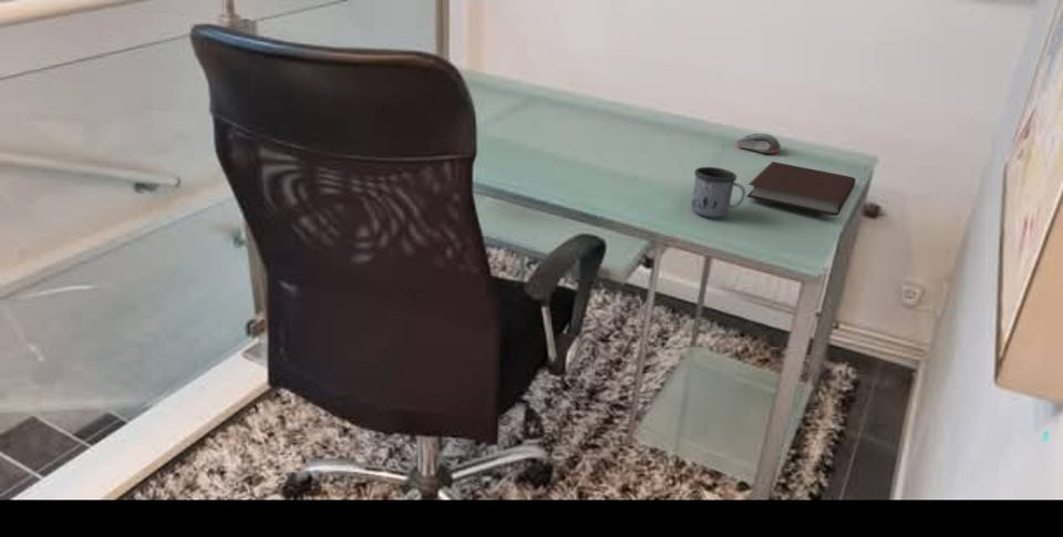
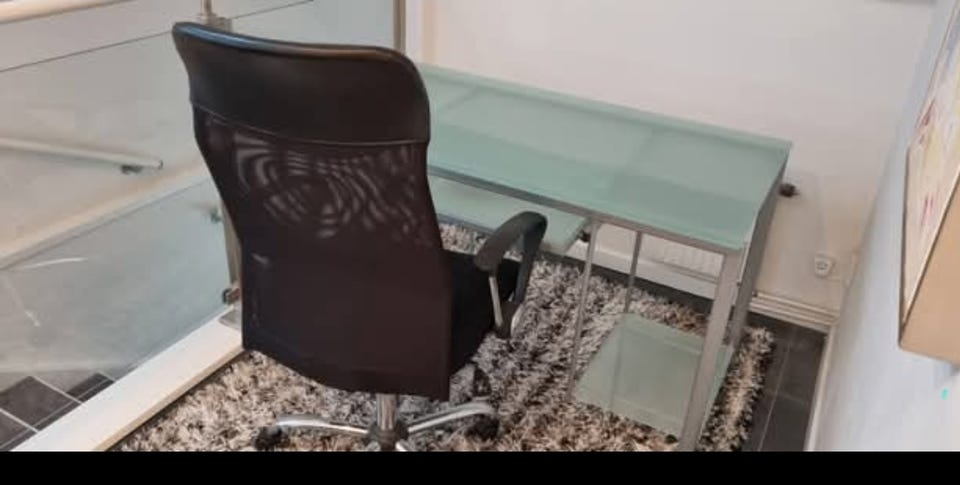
- mug [690,166,746,218]
- computer mouse [736,133,782,154]
- notebook [745,161,857,216]
